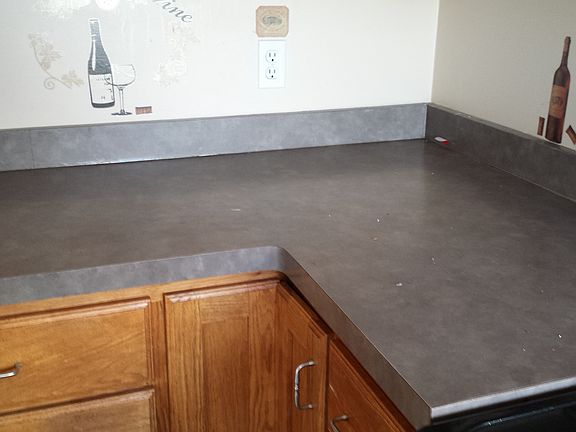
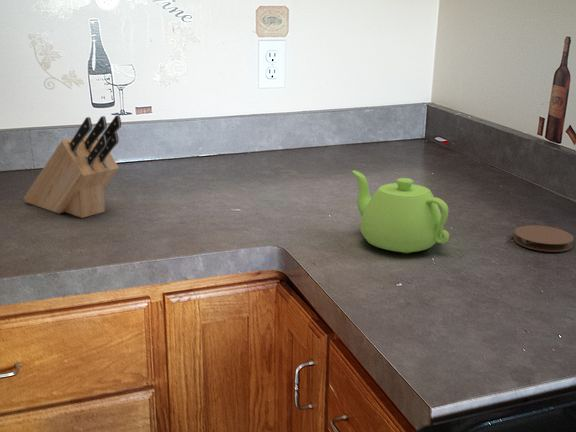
+ coaster [513,224,575,253]
+ knife block [23,114,122,219]
+ teapot [351,169,450,254]
